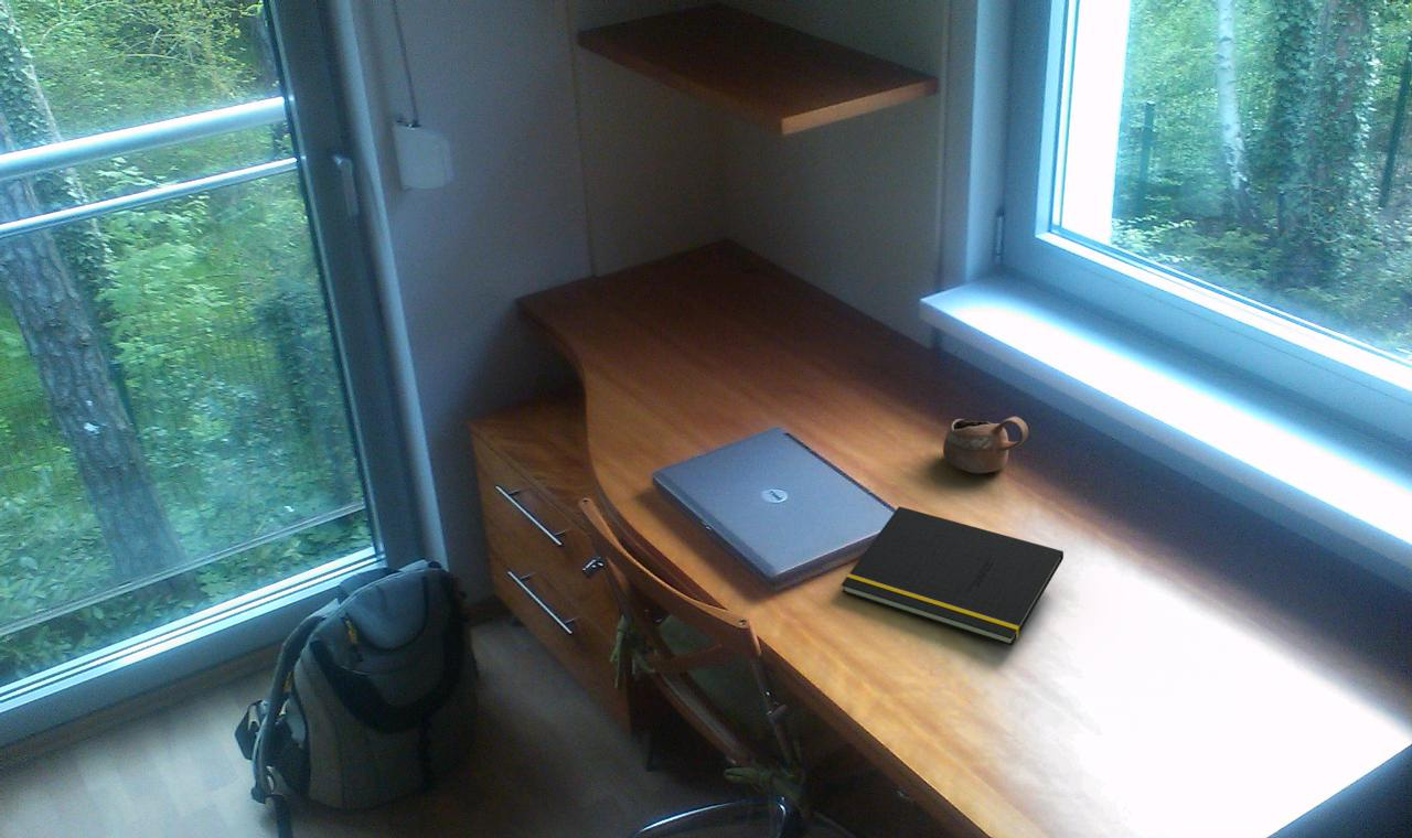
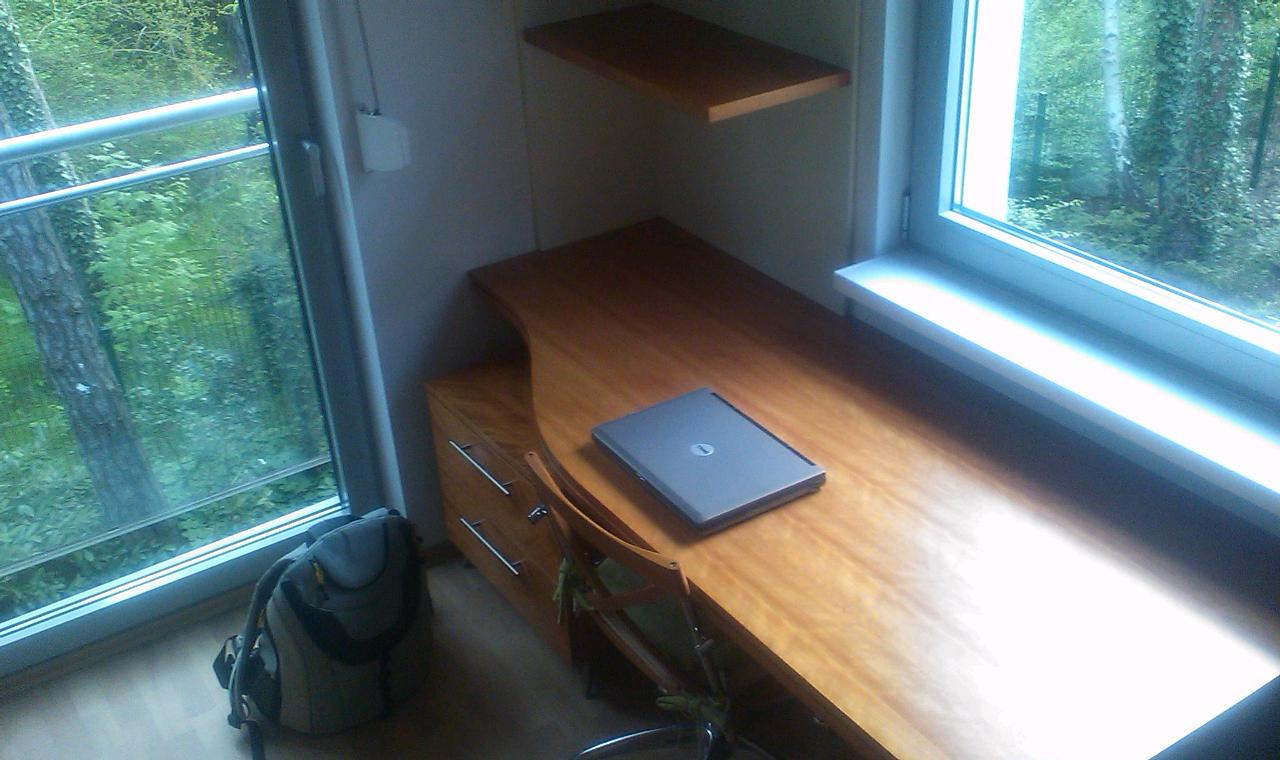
- cup [942,416,1029,474]
- notepad [841,505,1065,647]
